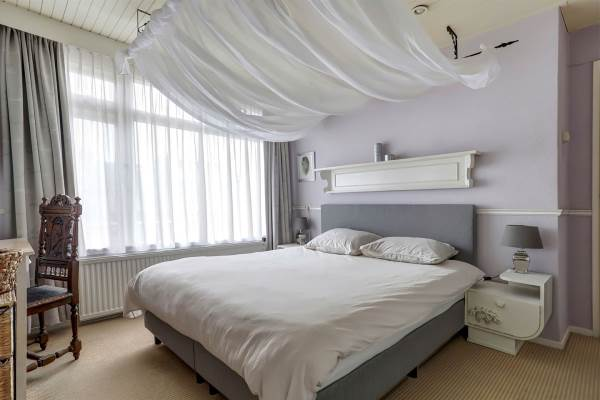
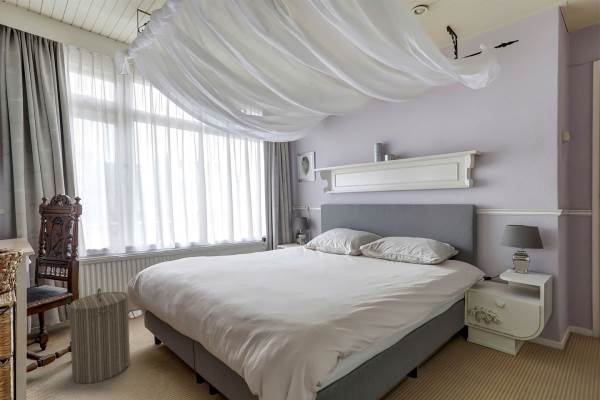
+ laundry hamper [68,287,131,384]
